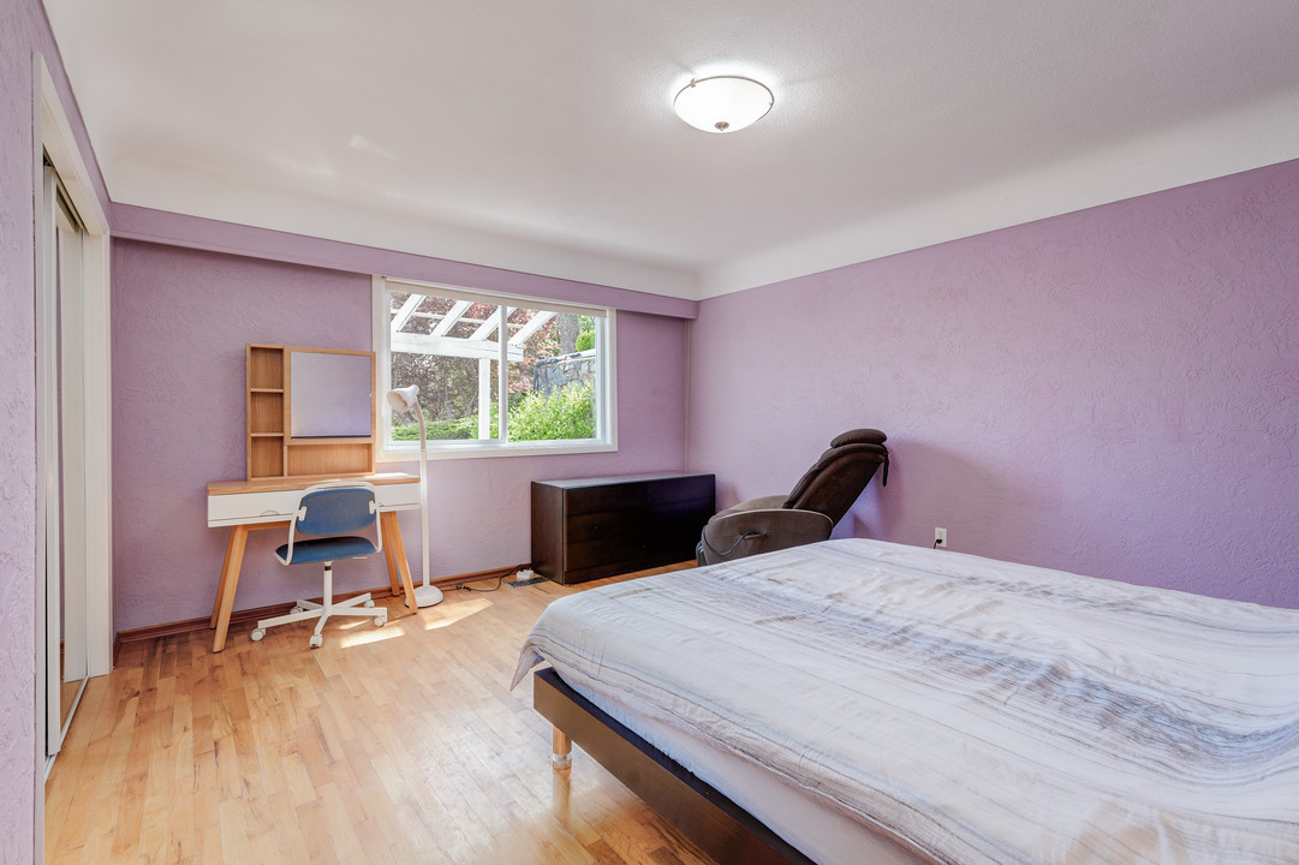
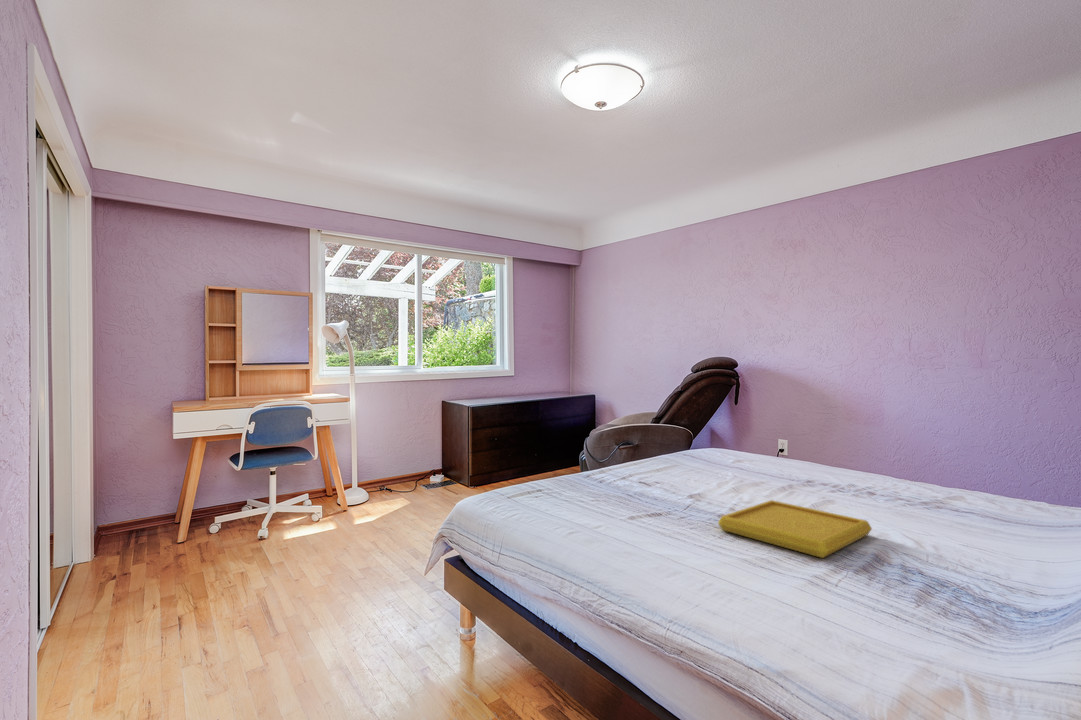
+ serving tray [717,499,873,559]
